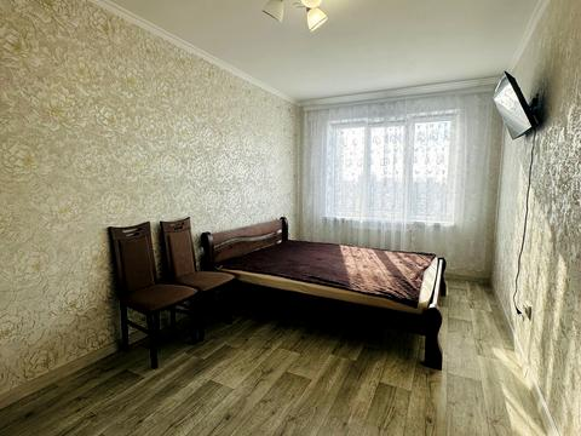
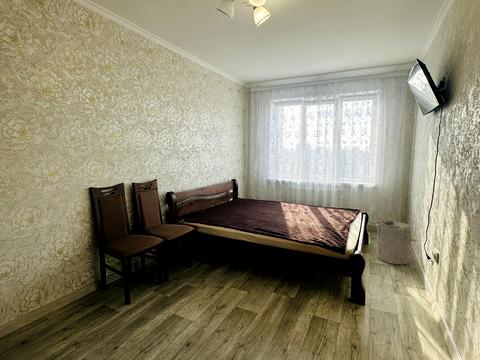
+ laundry hamper [375,219,418,265]
